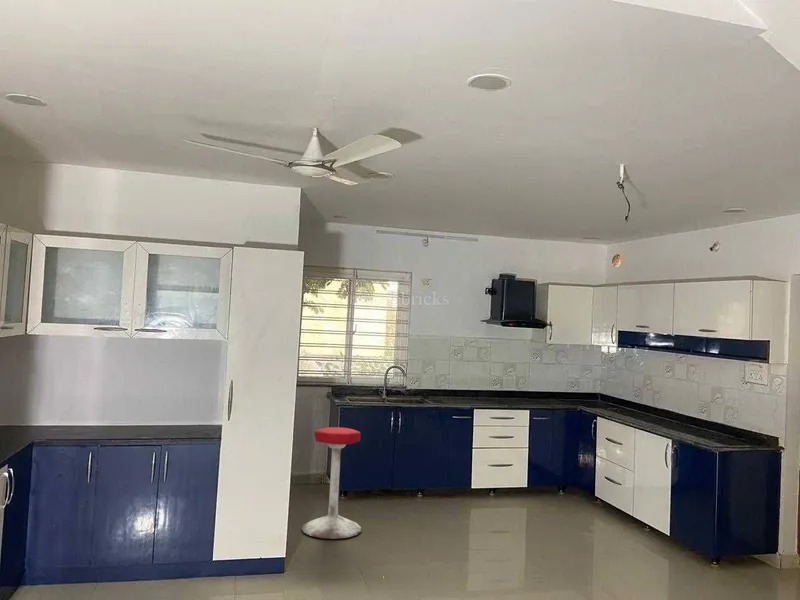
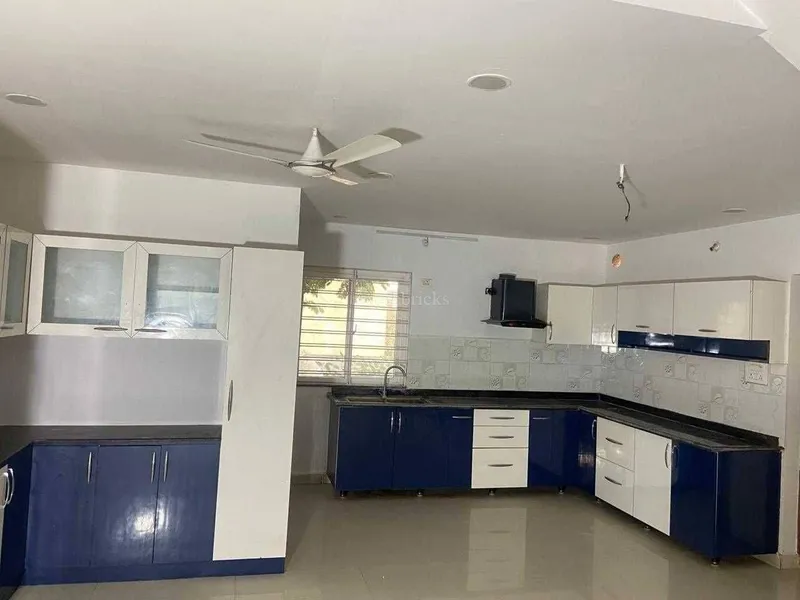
- stool [300,426,362,540]
